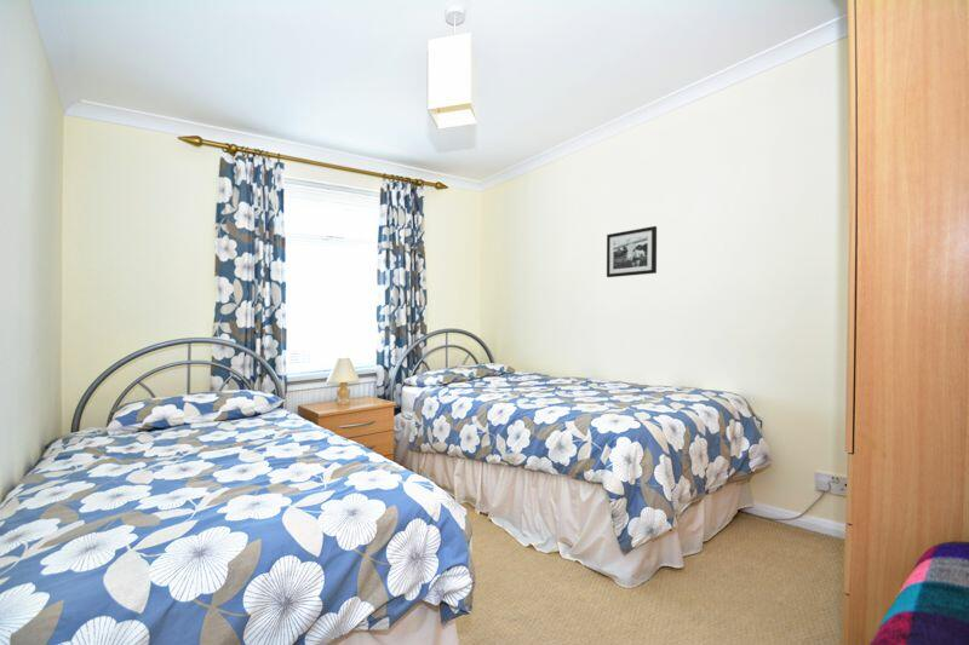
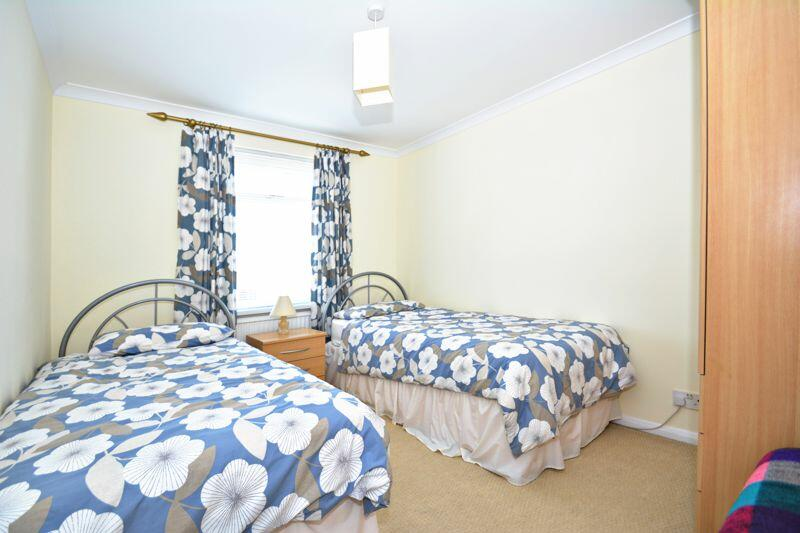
- picture frame [606,225,658,278]
